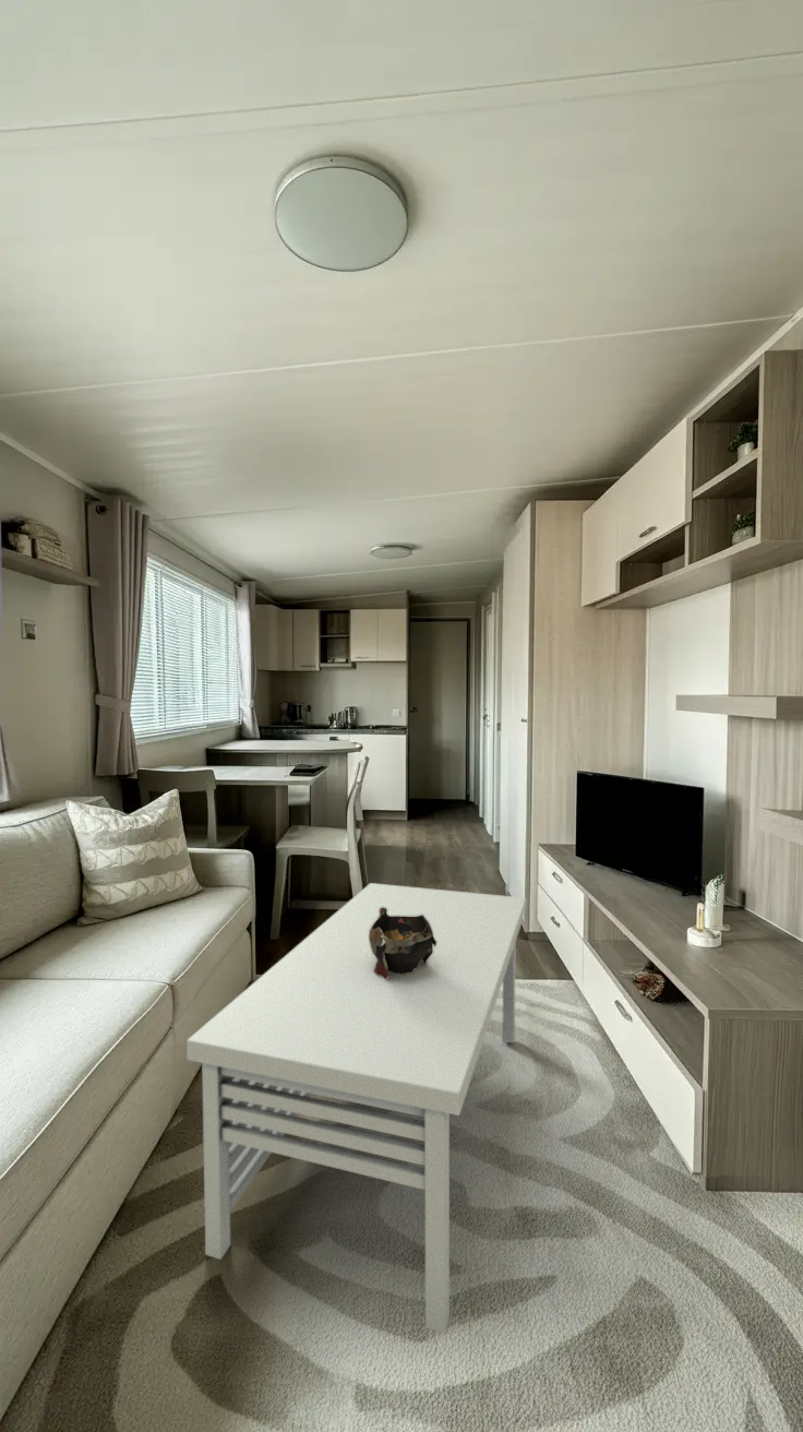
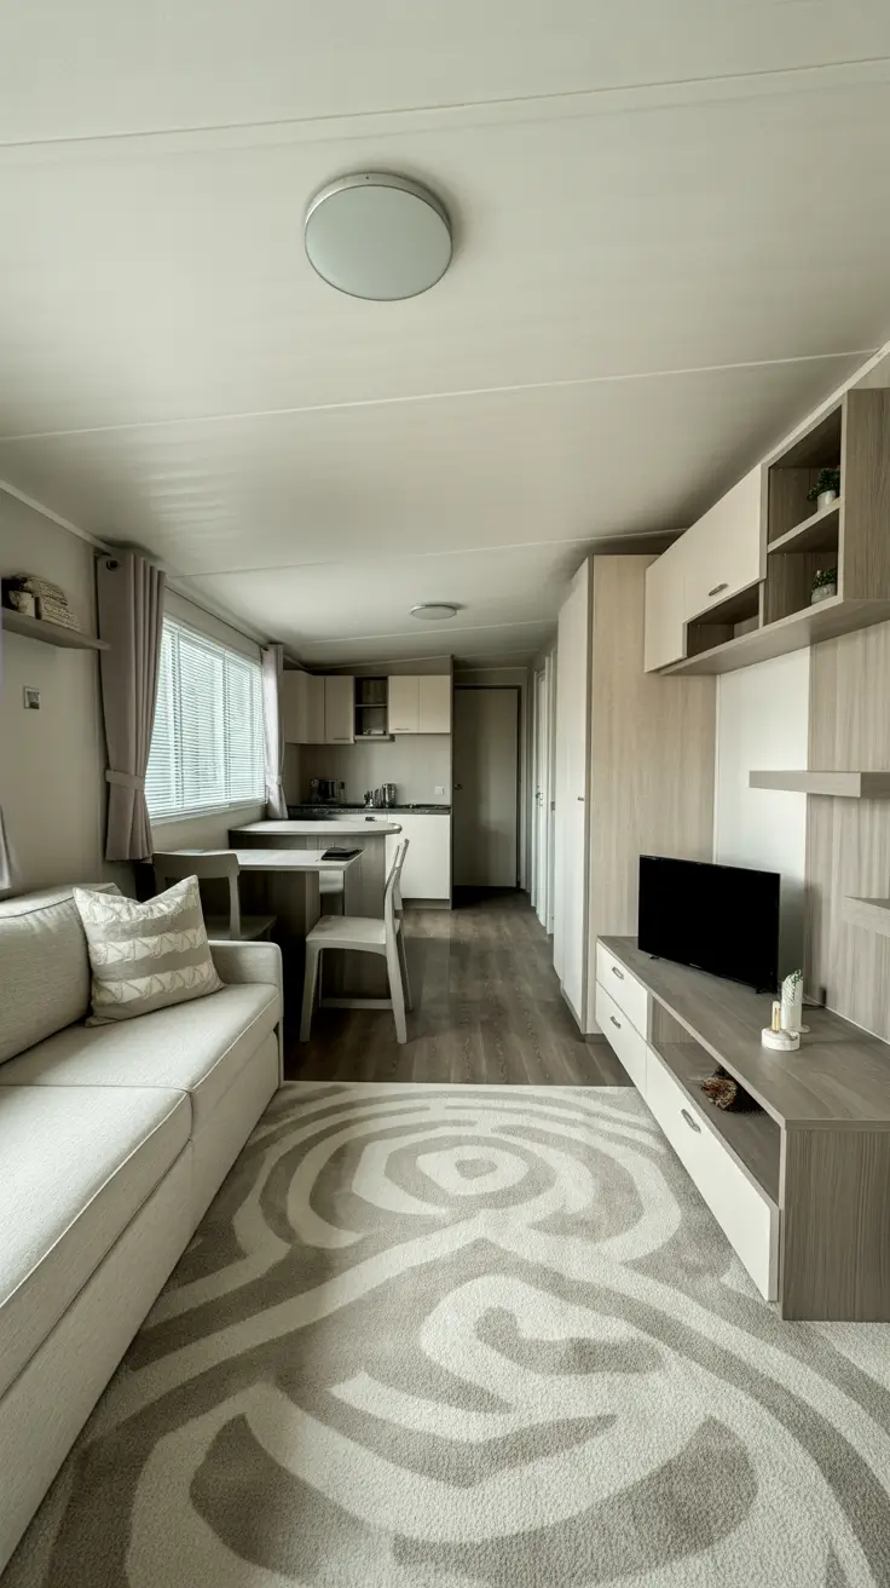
- coffee table [185,882,527,1335]
- decorative bowl [369,907,436,980]
